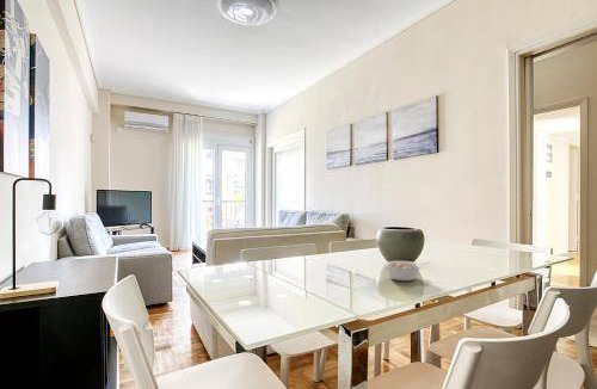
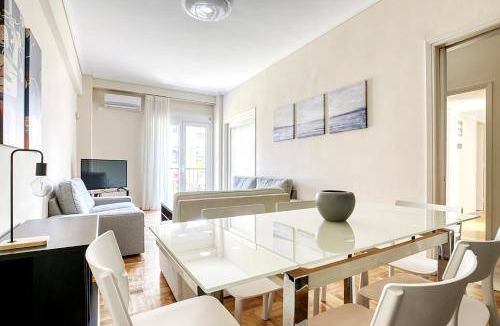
- legume [383,260,430,282]
